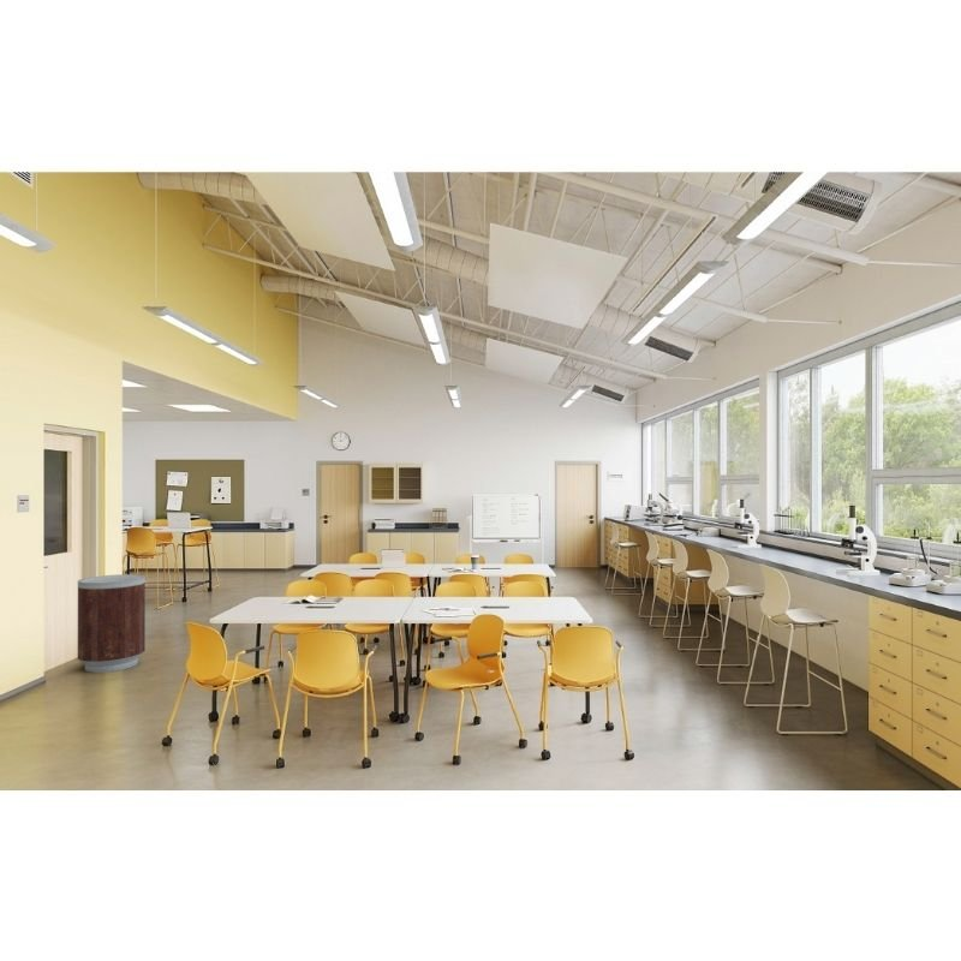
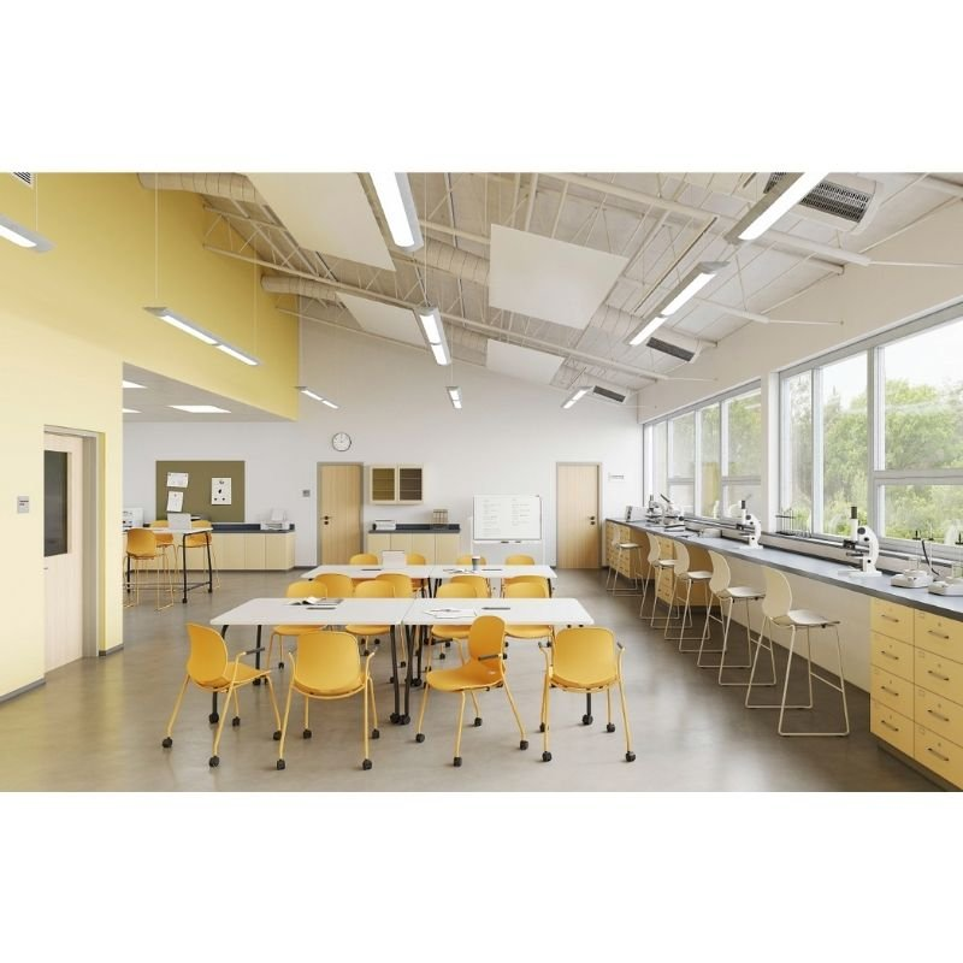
- trash can [77,573,147,674]
